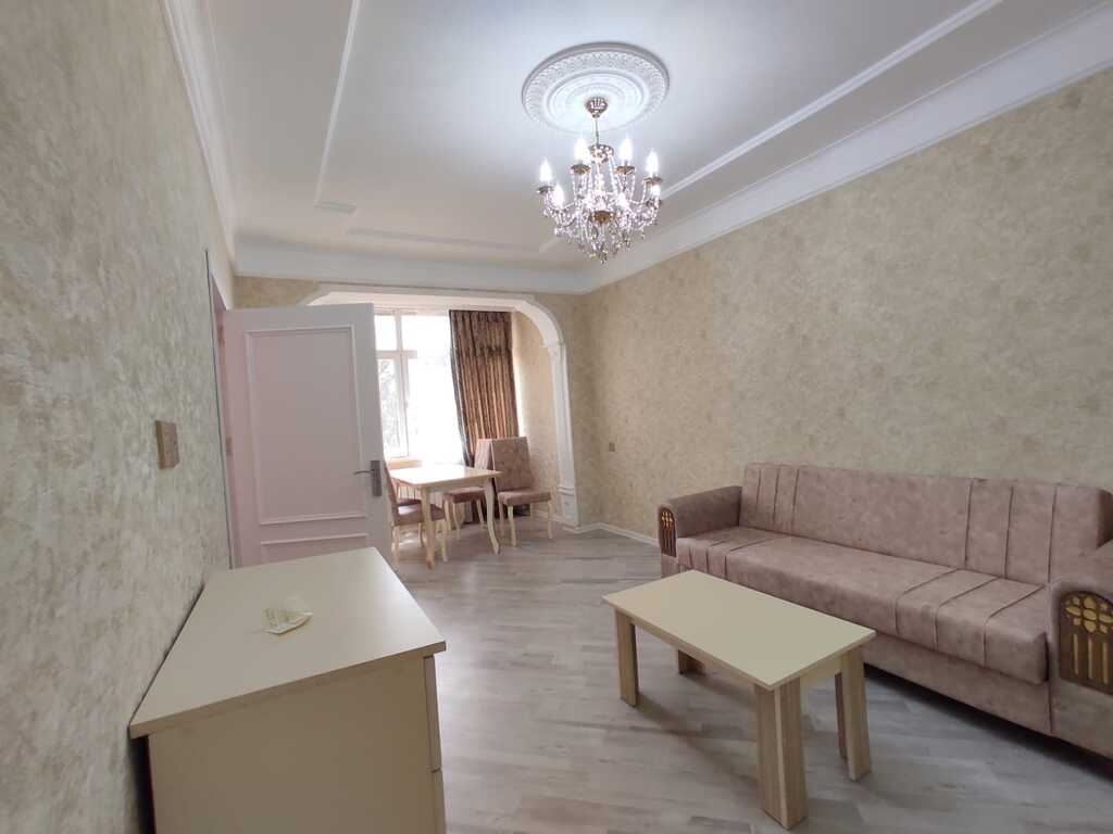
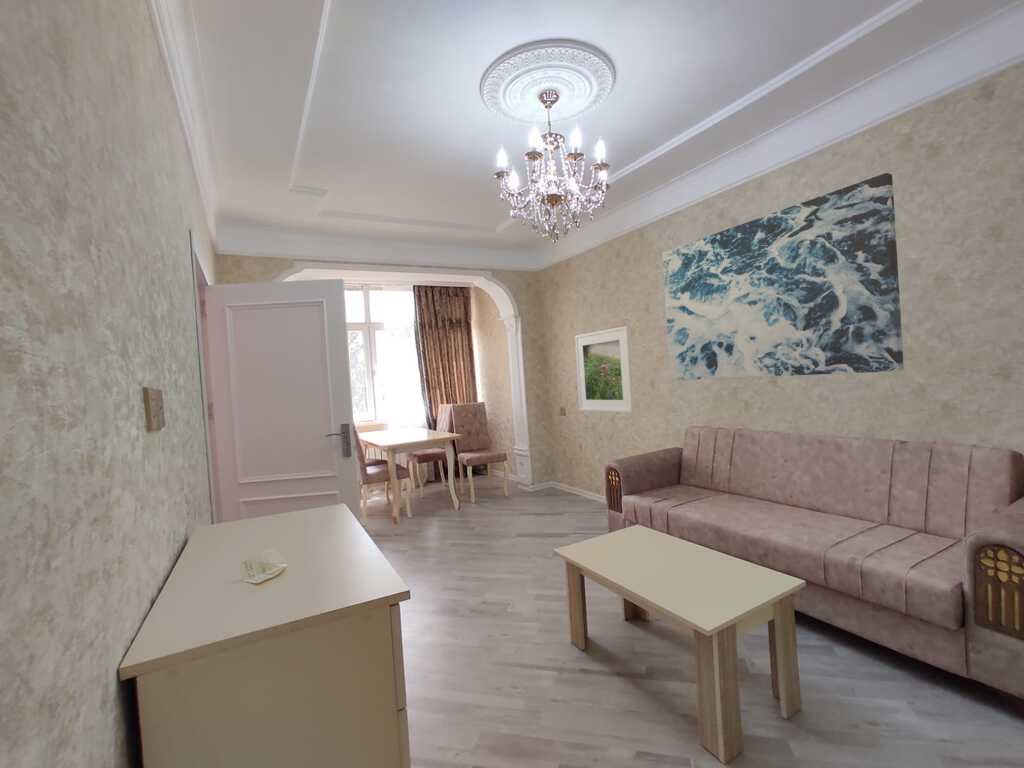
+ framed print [574,325,635,413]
+ wall art [662,172,905,381]
